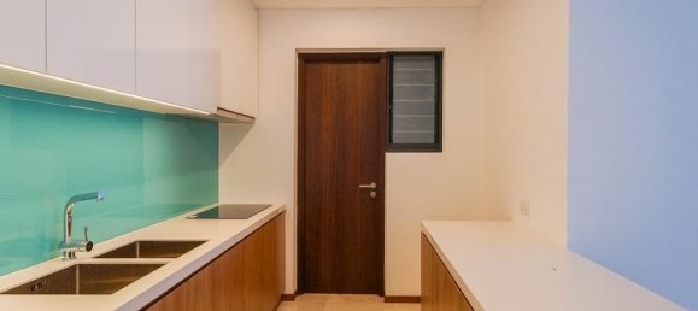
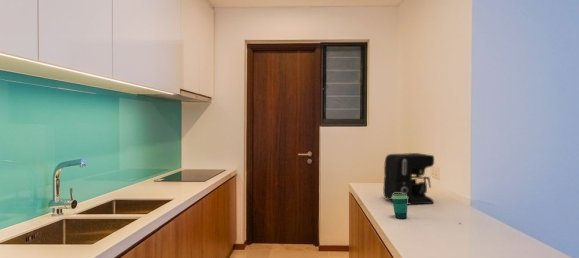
+ cup [391,193,408,220]
+ coffee maker [382,152,435,205]
